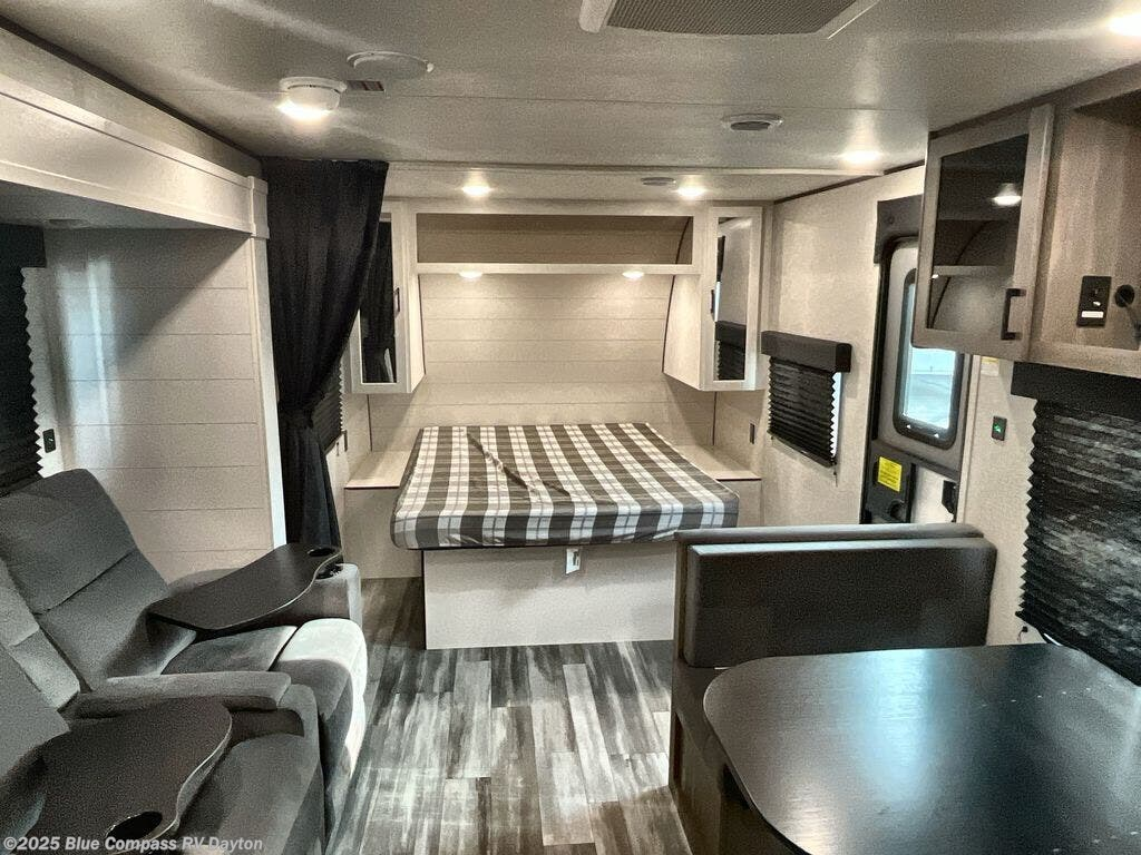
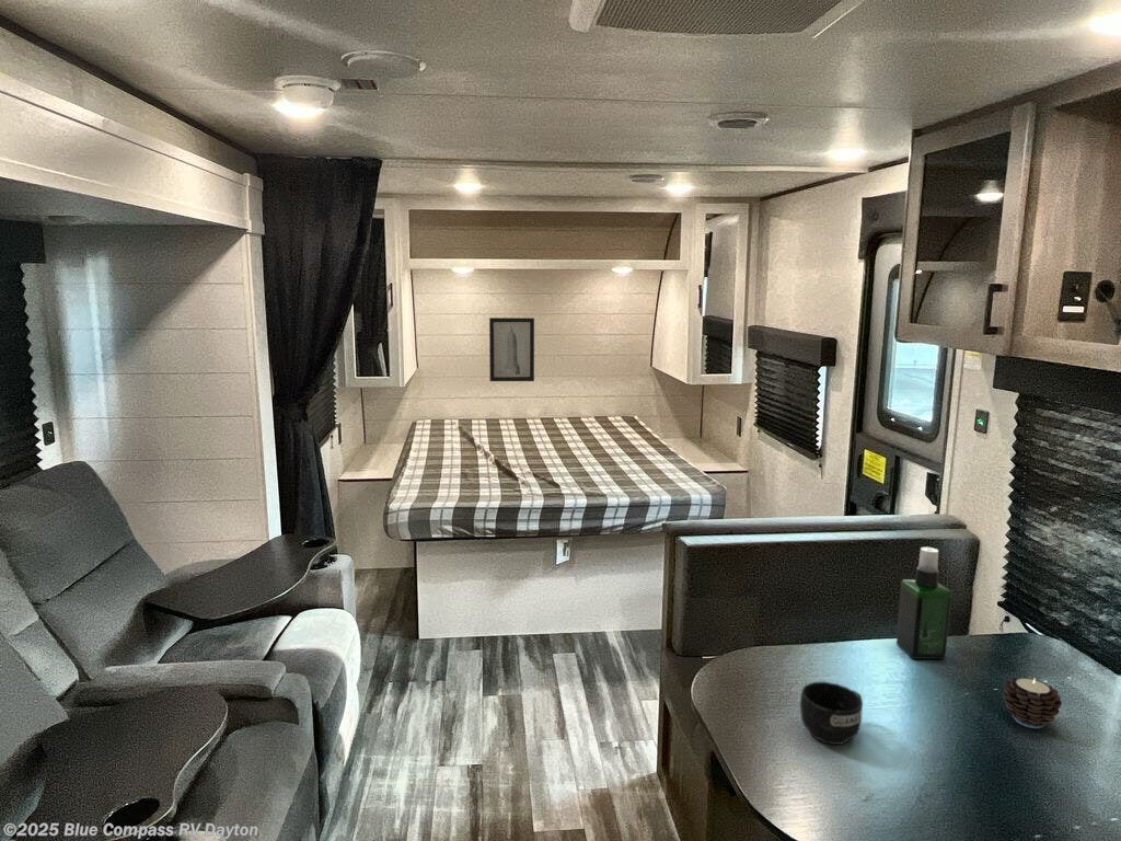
+ mug [799,680,864,746]
+ candle [1003,677,1063,729]
+ spray bottle [895,546,952,660]
+ wall art [488,316,535,382]
